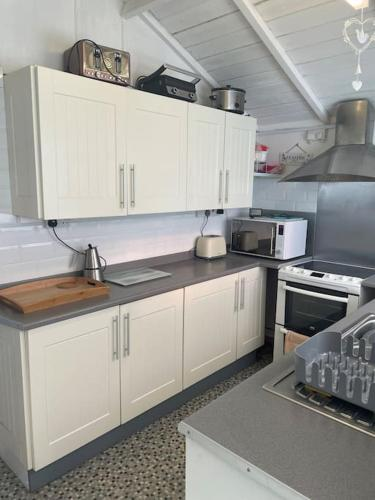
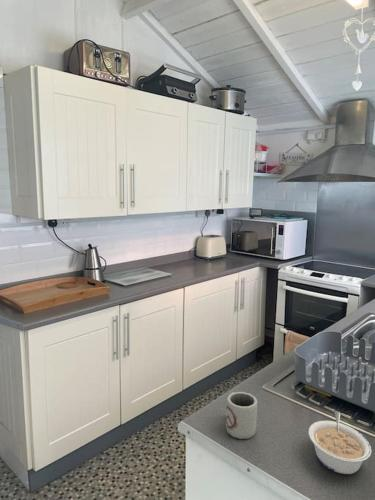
+ legume [308,411,372,475]
+ cup [225,391,259,440]
